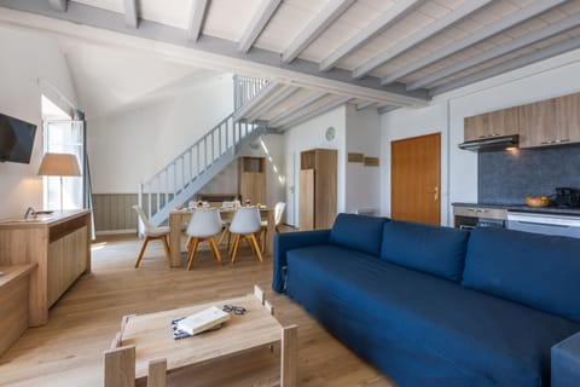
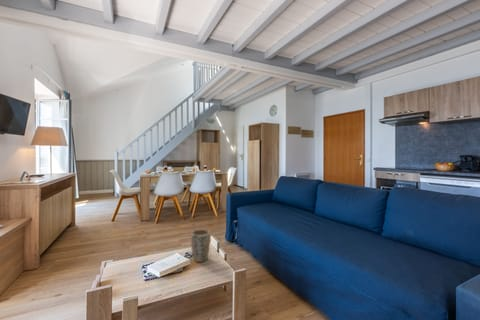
+ plant pot [190,228,211,263]
